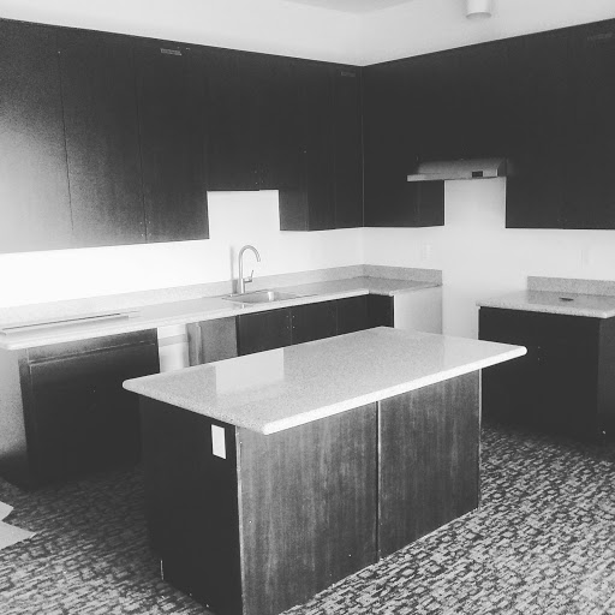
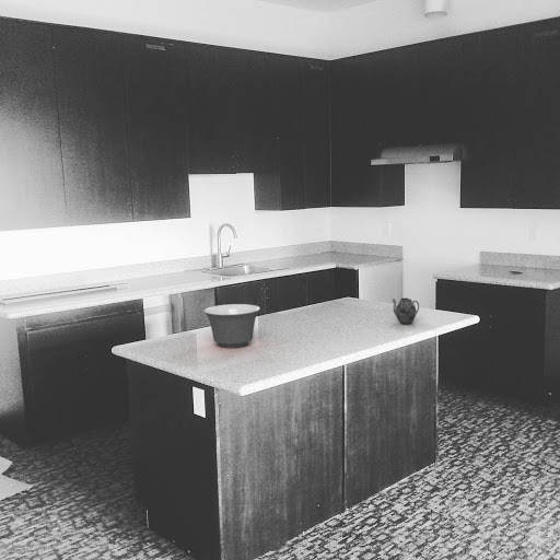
+ teapot [392,296,420,325]
+ mixing bowl [202,303,261,349]
